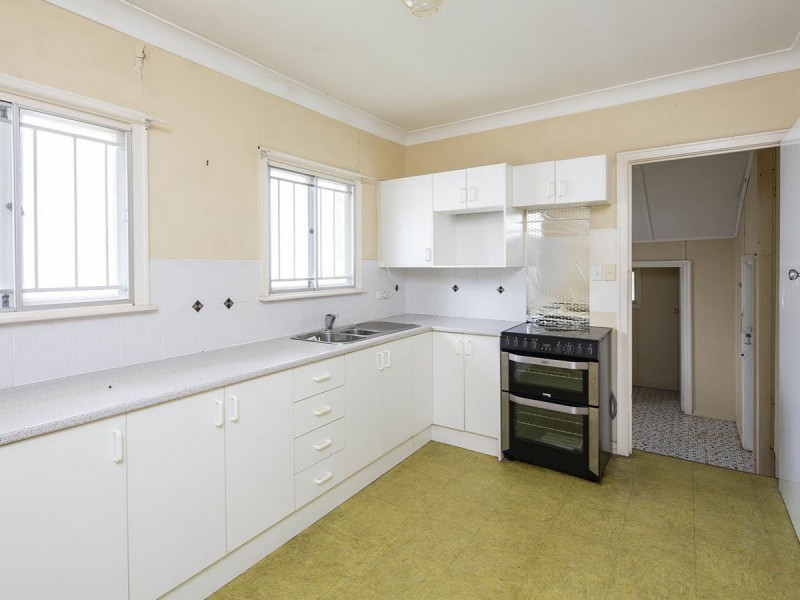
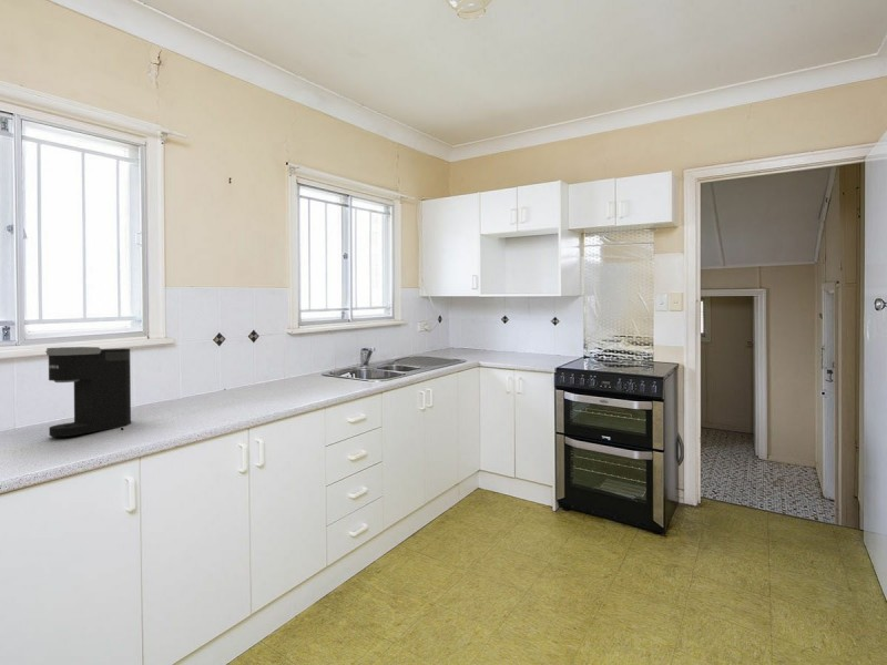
+ coffee maker [44,346,132,438]
